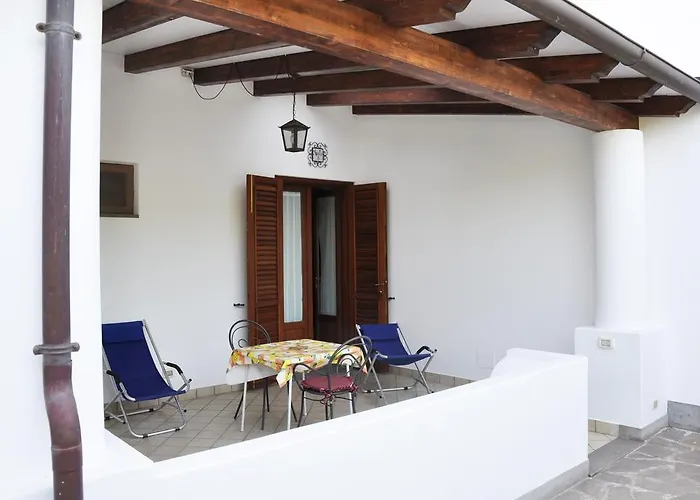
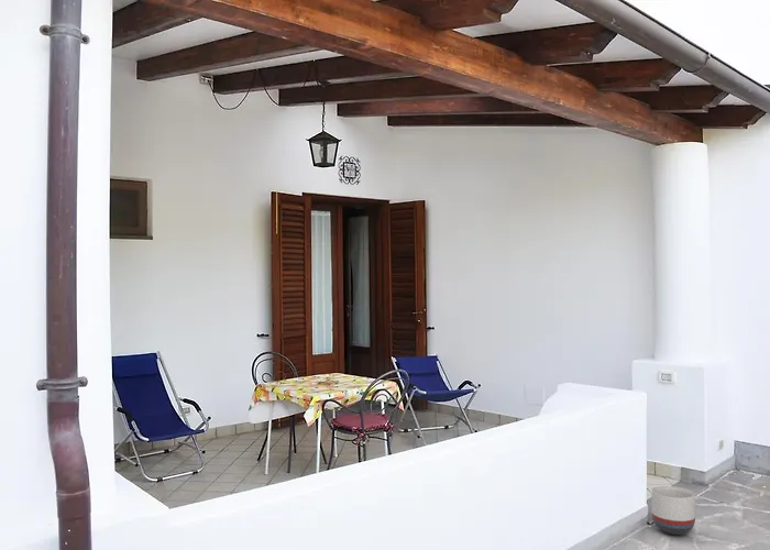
+ planter [650,485,696,536]
